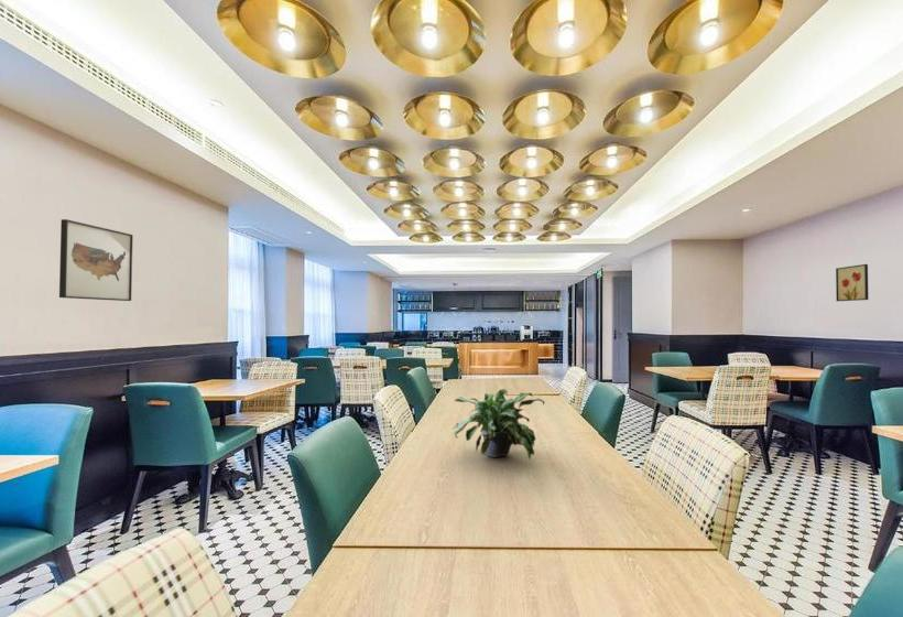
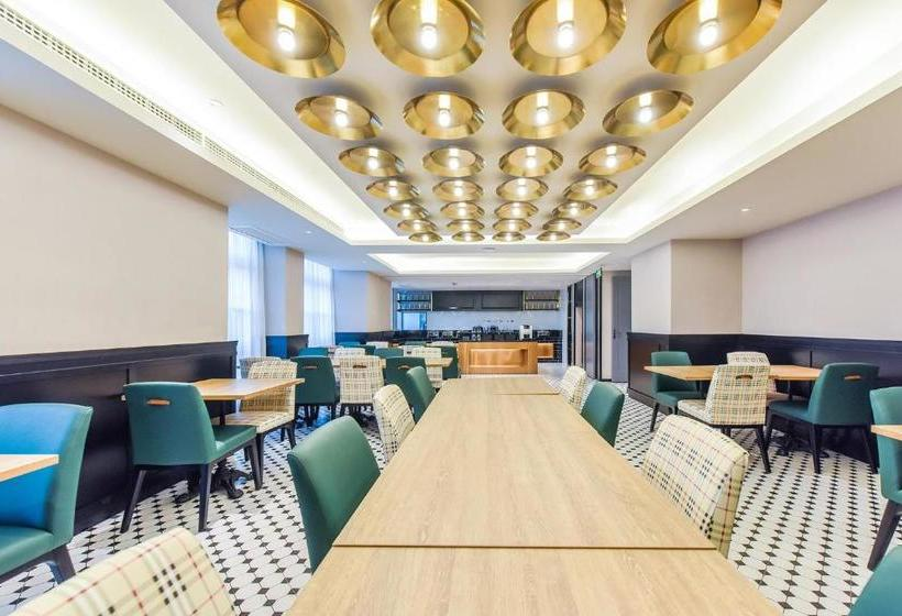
- wall art [58,218,134,302]
- wall art [835,263,870,302]
- potted plant [450,388,545,462]
